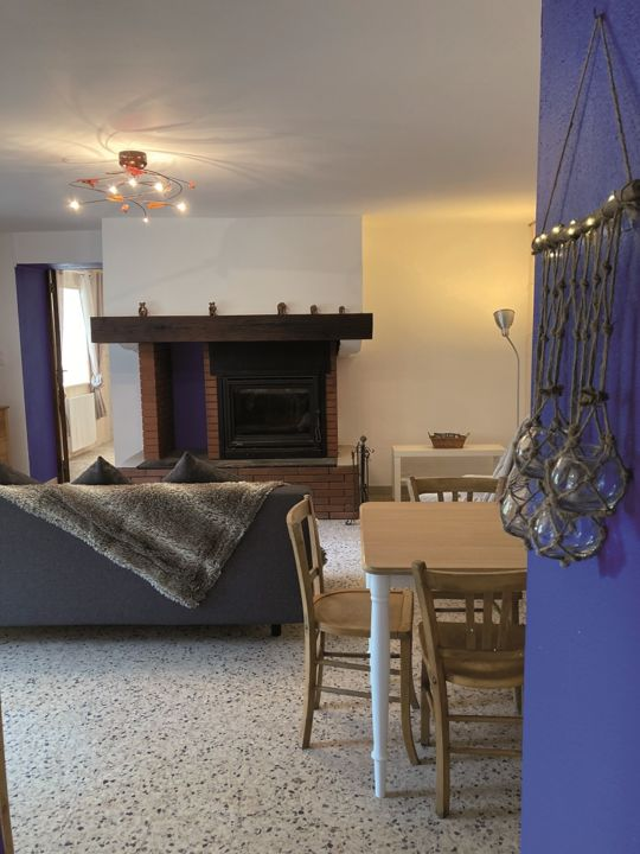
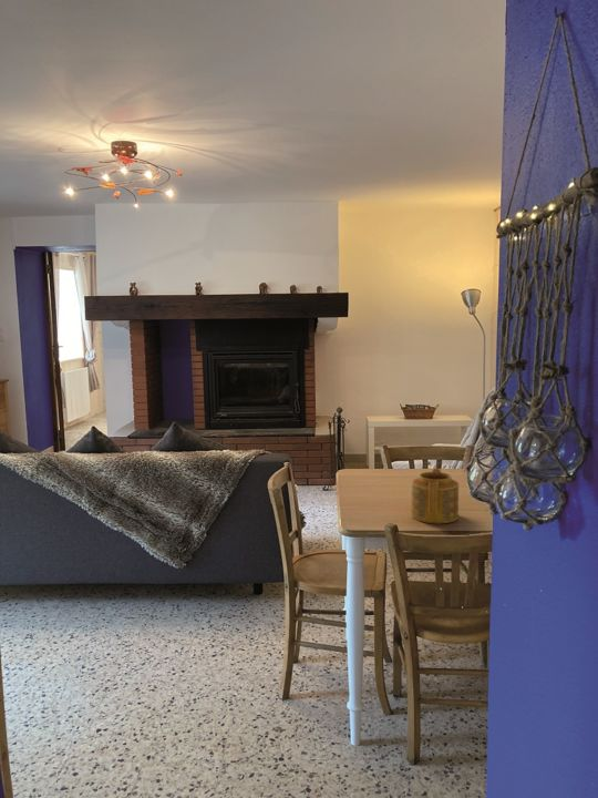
+ teapot [410,467,460,524]
